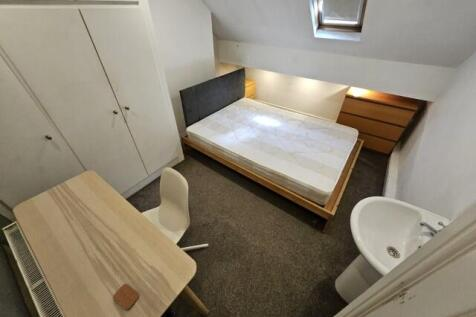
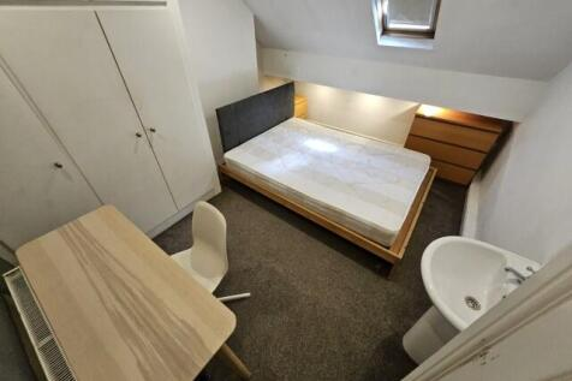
- coaster [112,283,140,311]
